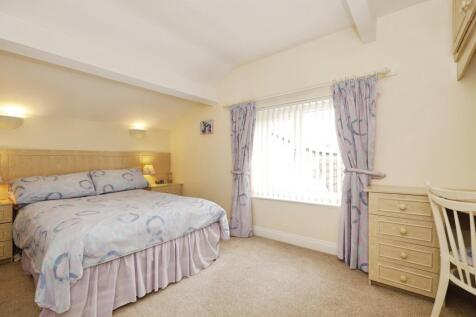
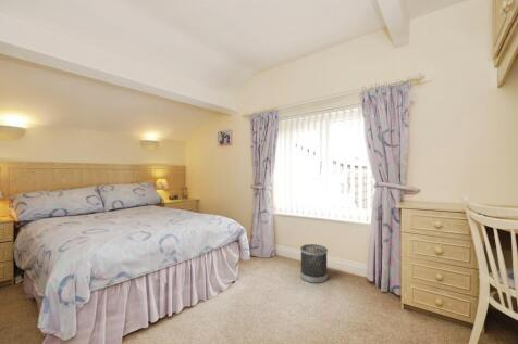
+ wastebasket [299,243,329,284]
